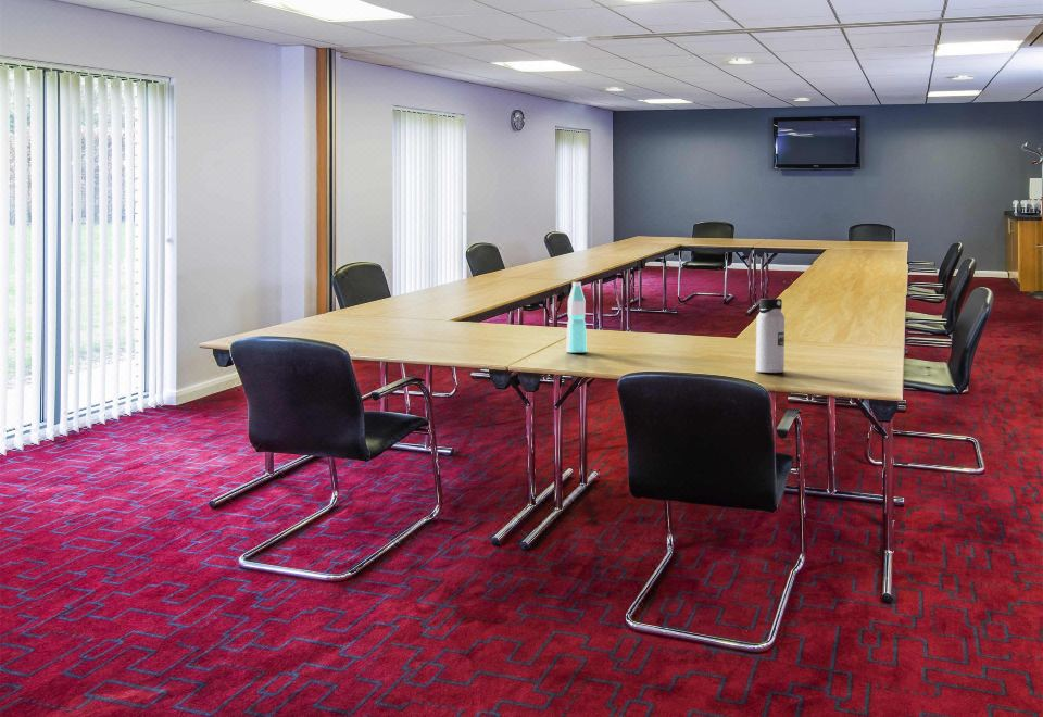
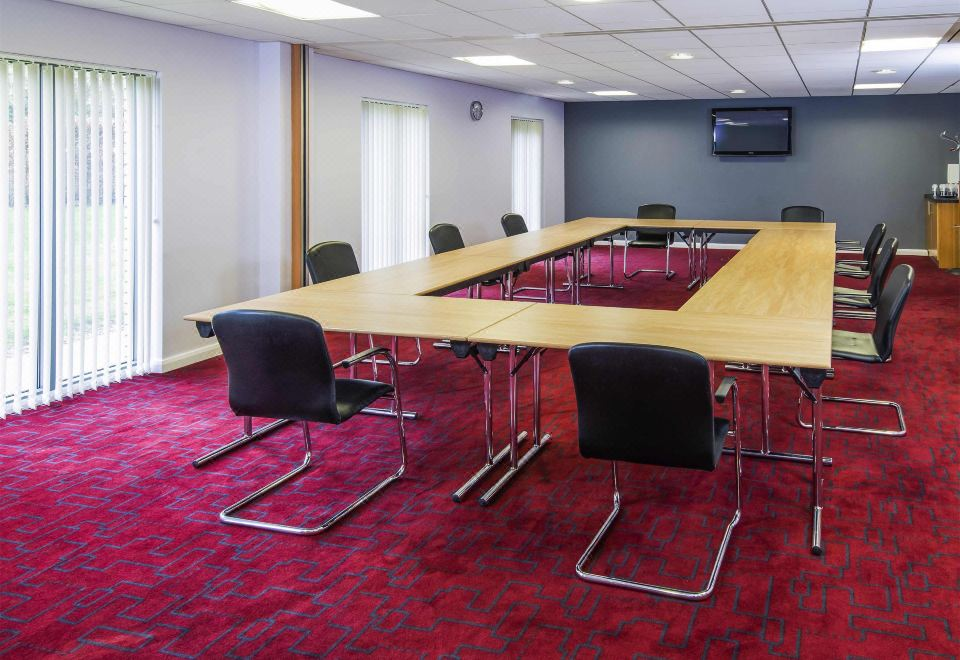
- water bottle [565,281,588,353]
- water bottle [755,298,786,374]
